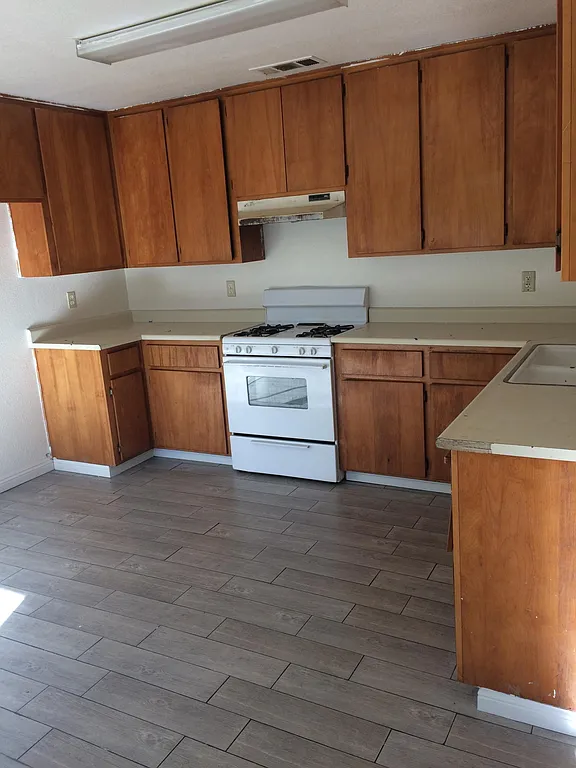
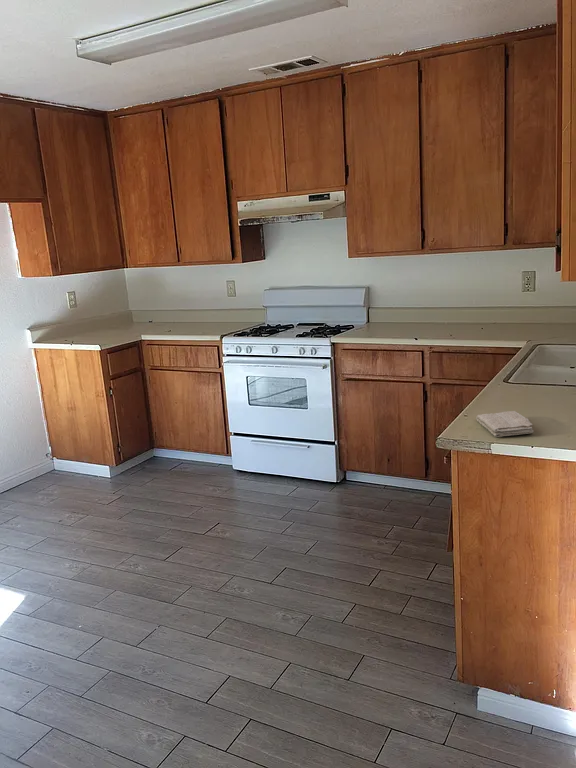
+ washcloth [475,410,535,438]
